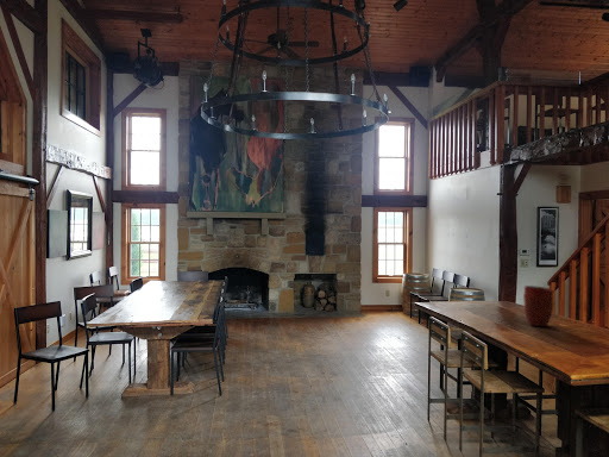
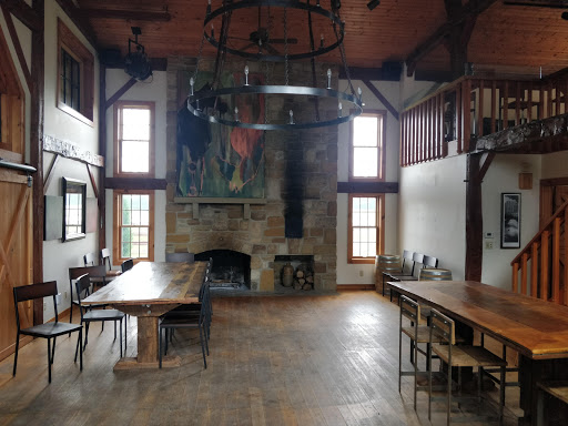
- vase [522,284,555,327]
